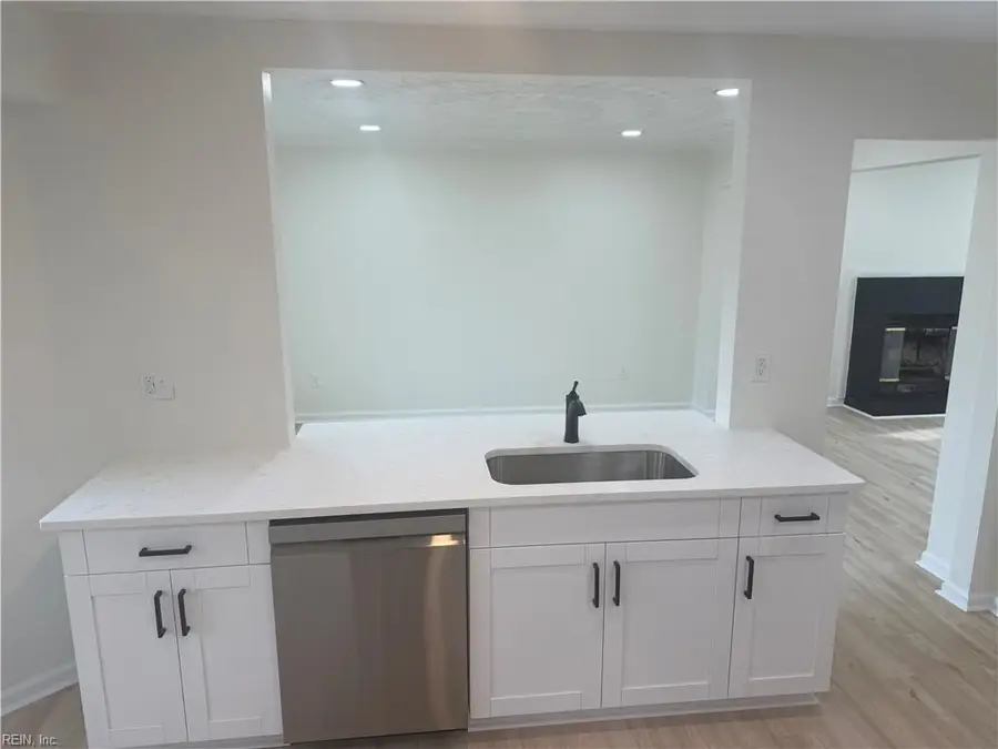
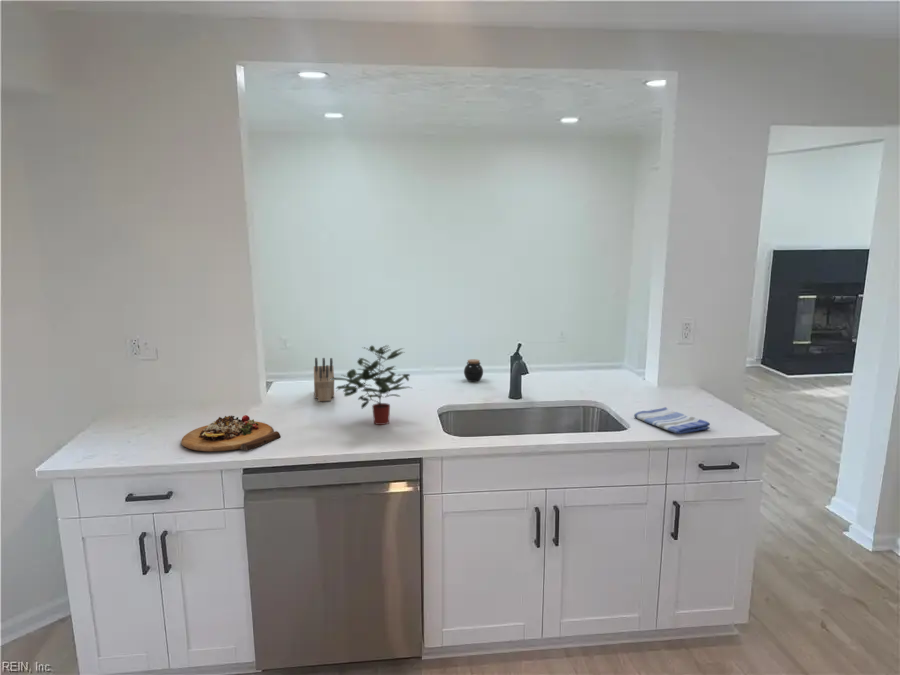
+ knife block [313,357,335,402]
+ dish towel [633,406,711,435]
+ potted plant [330,344,412,426]
+ jar [463,358,484,383]
+ cutting board [180,414,282,452]
